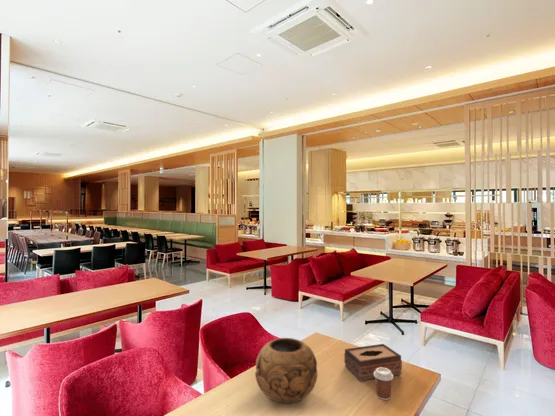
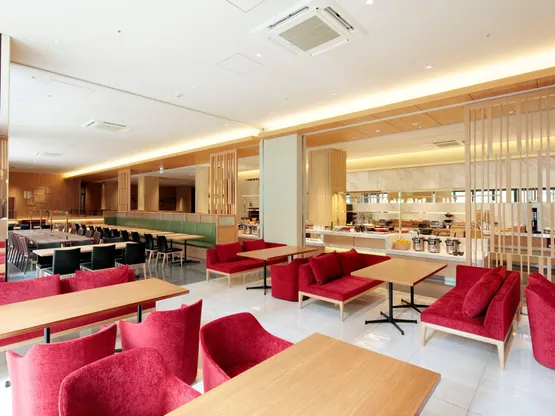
- tissue box [343,343,403,382]
- coffee cup [374,367,394,401]
- decorative bowl [254,337,319,405]
